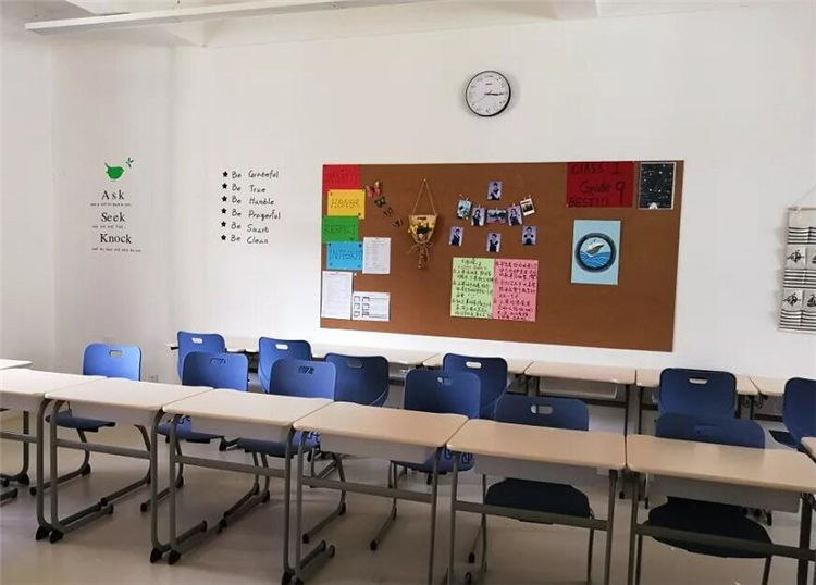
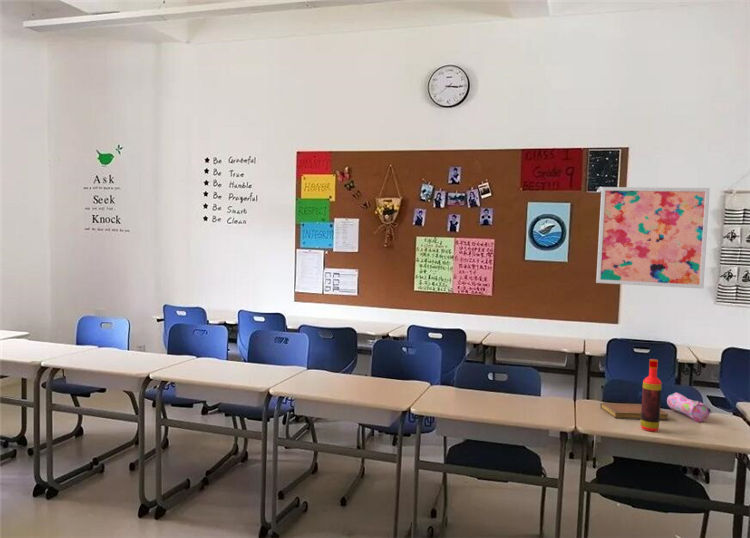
+ pencil case [666,391,712,423]
+ bottle [640,358,663,432]
+ notebook [600,402,669,421]
+ wall art [595,186,711,290]
